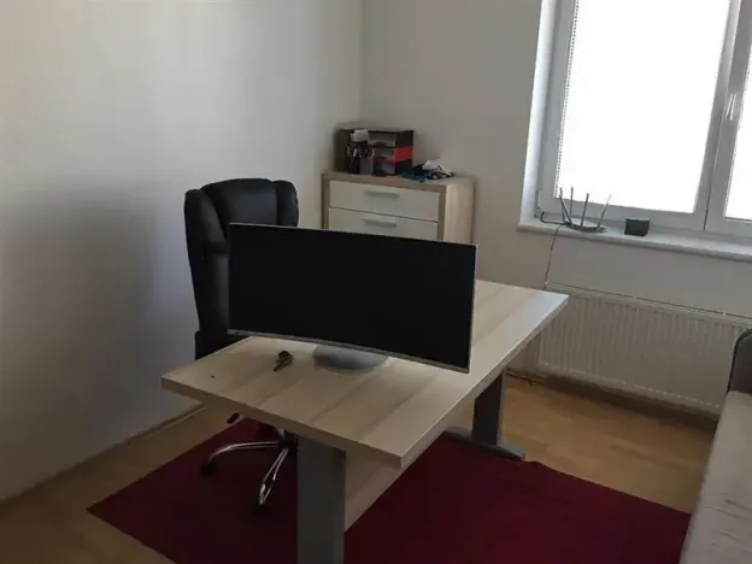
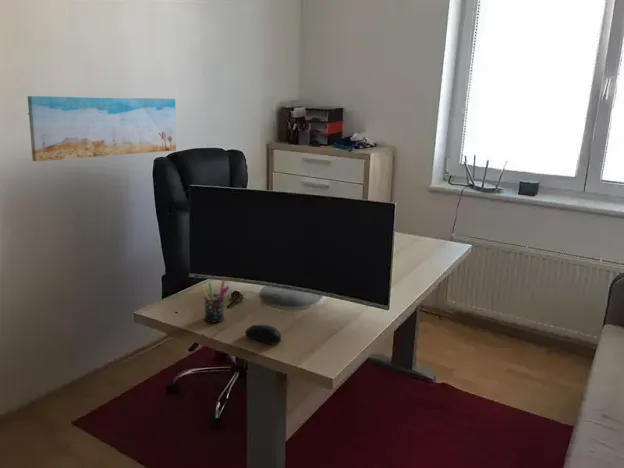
+ computer mouse [244,324,282,345]
+ wall art [27,95,177,162]
+ pen holder [199,279,230,324]
